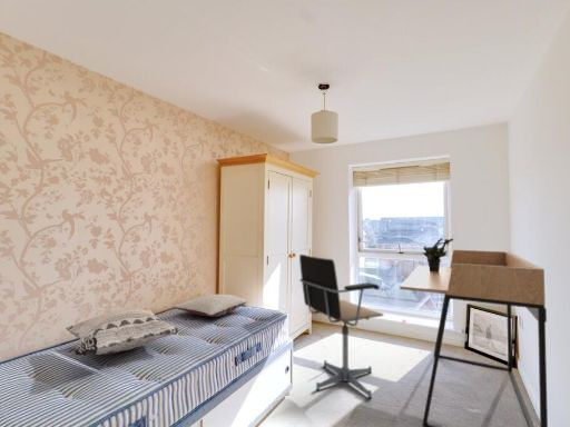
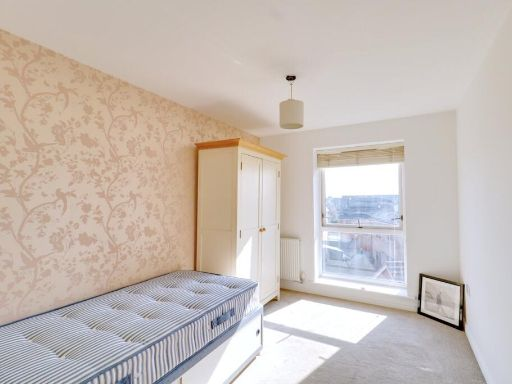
- potted plant [422,237,454,271]
- pillow [171,294,248,318]
- decorative pillow [65,307,180,356]
- office chair [298,254,385,399]
- desk [399,249,549,427]
